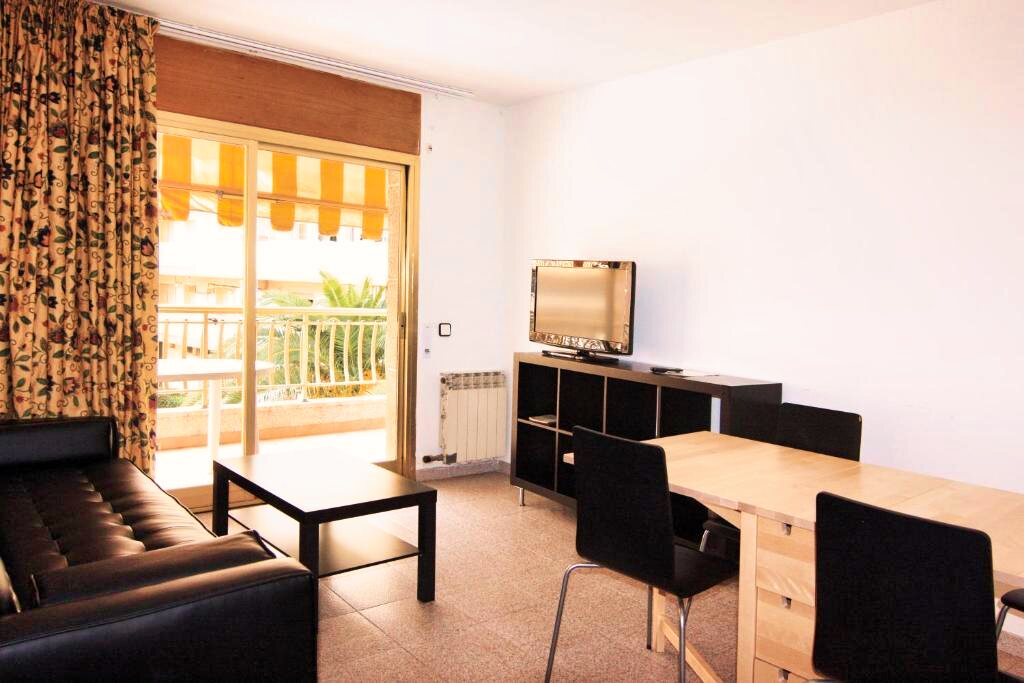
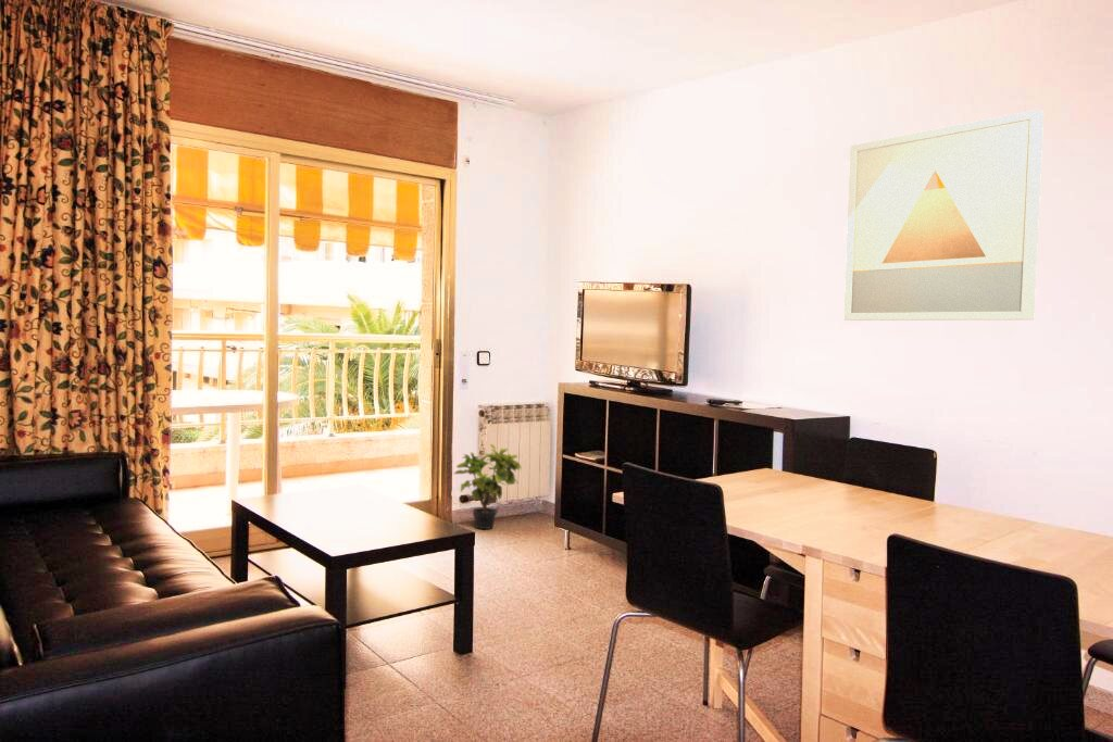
+ wall art [843,109,1045,322]
+ potted plant [453,443,523,530]
